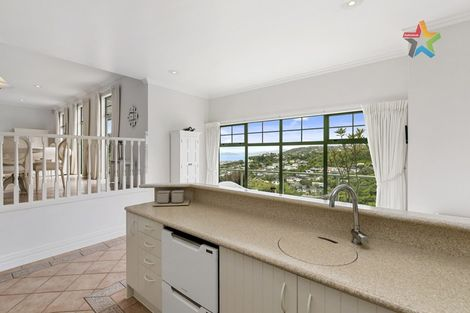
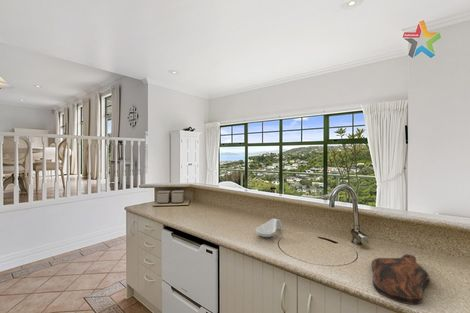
+ spoon rest [255,218,283,238]
+ cutting board [370,253,431,305]
